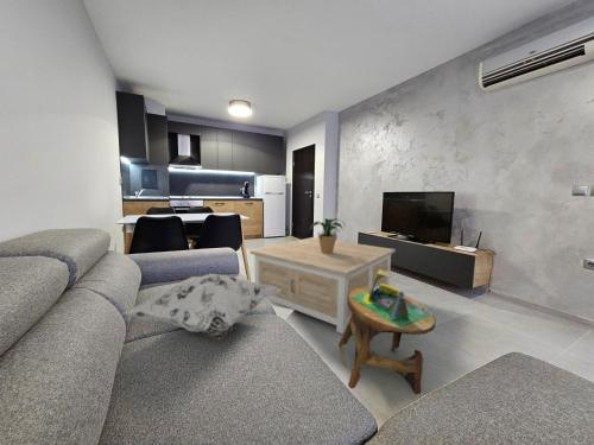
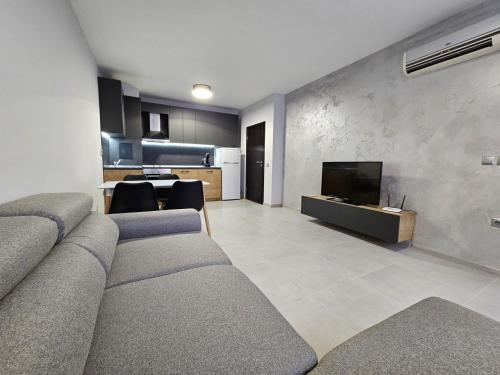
- side table [337,269,437,395]
- coffee table [249,236,397,335]
- decorative pillow [122,273,280,341]
- potted plant [309,217,347,254]
